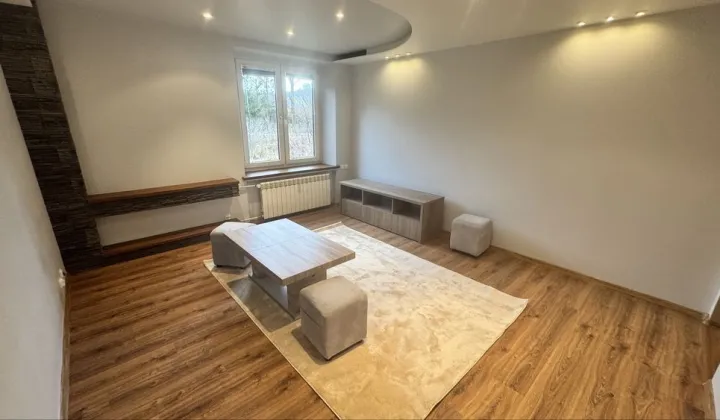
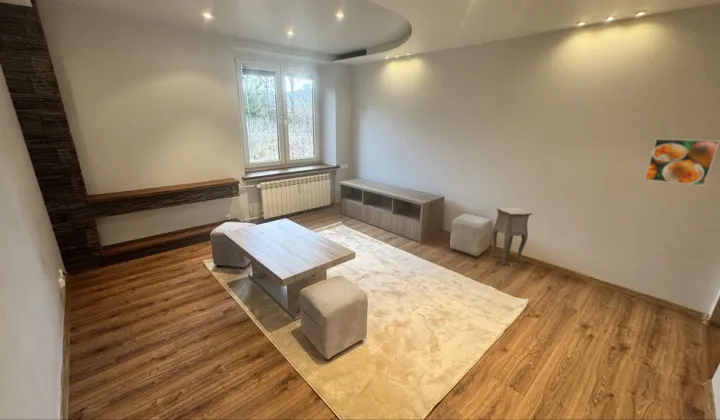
+ side table [490,207,533,268]
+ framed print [643,138,720,187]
